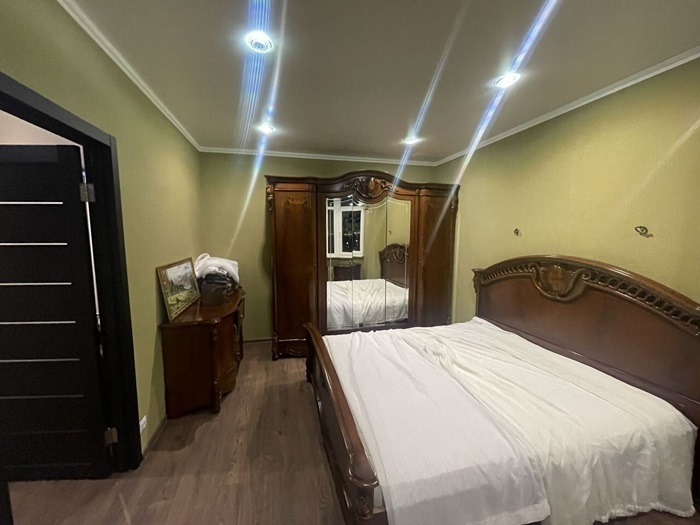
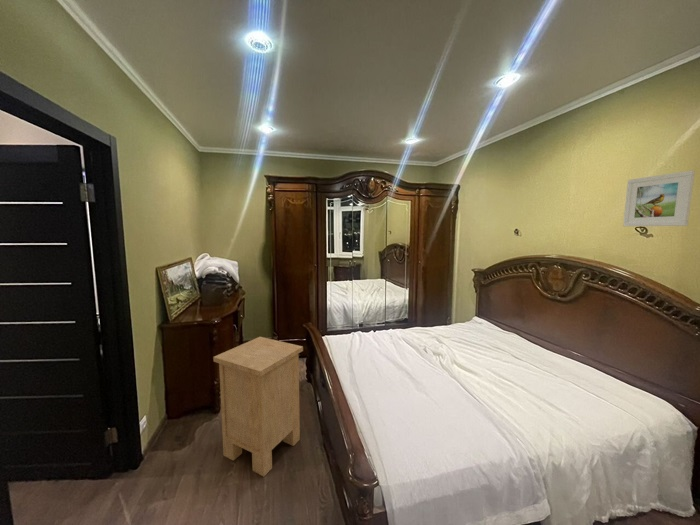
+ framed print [622,170,696,227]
+ nightstand [212,336,304,478]
